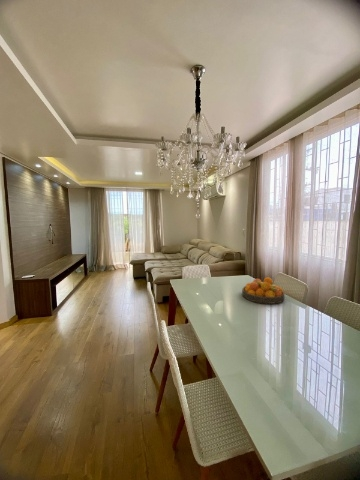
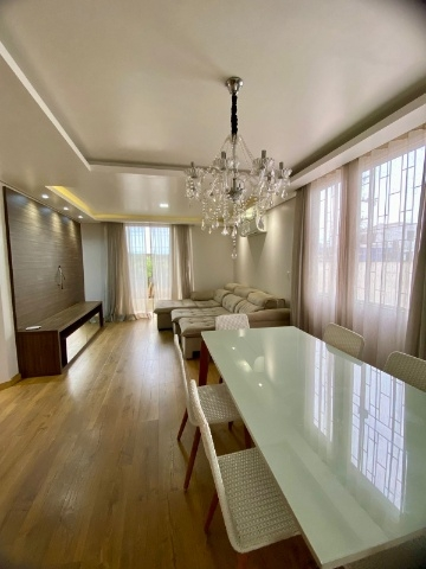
- fruit bowl [241,276,286,305]
